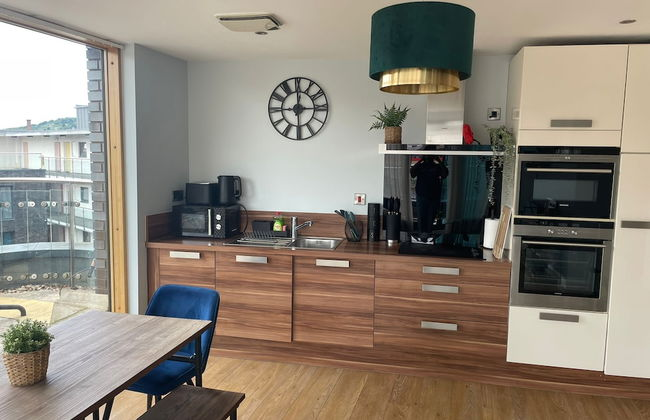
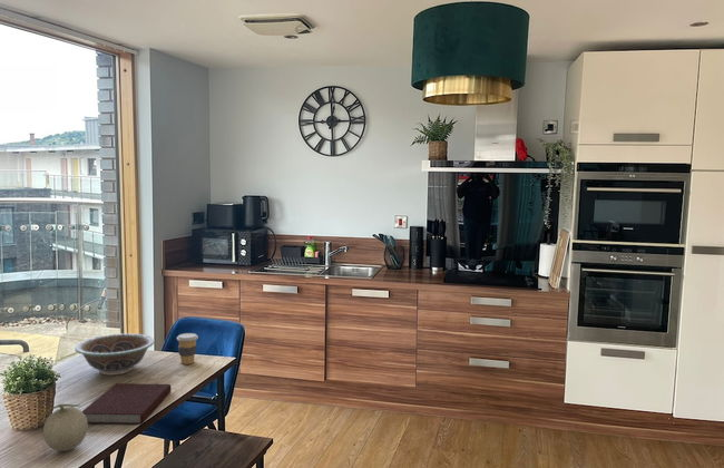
+ fruit [37,403,89,452]
+ decorative bowl [74,332,156,377]
+ coffee cup [176,332,199,365]
+ notebook [81,382,173,425]
